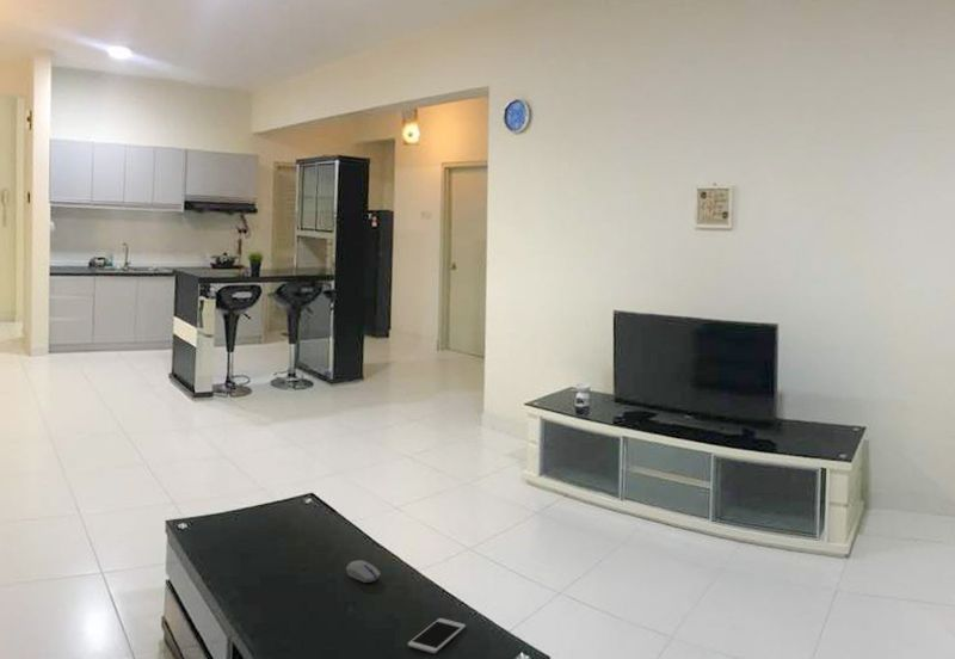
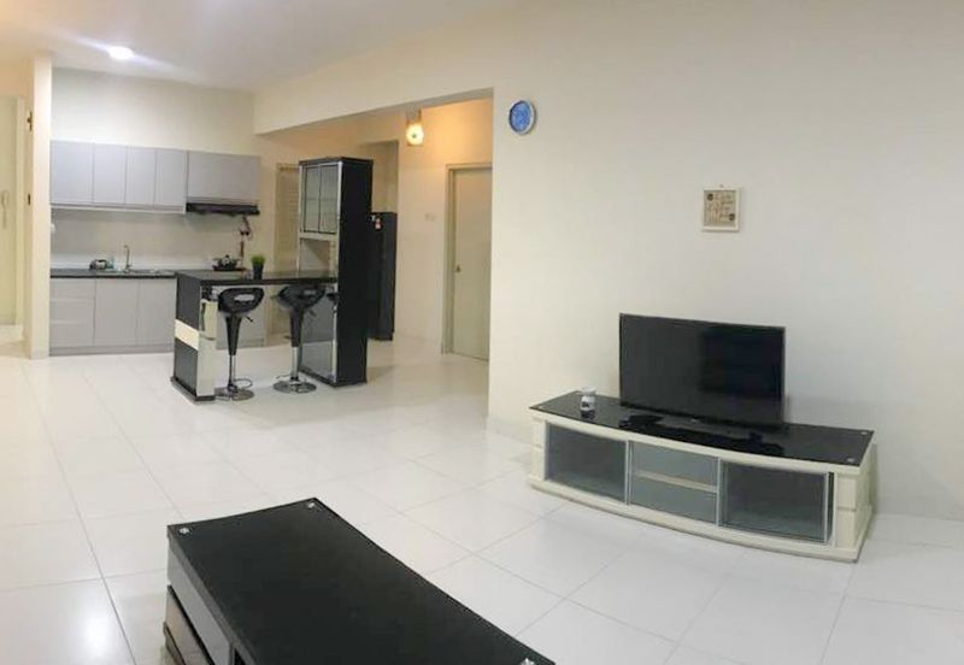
- cell phone [407,617,467,654]
- computer mouse [345,560,382,584]
